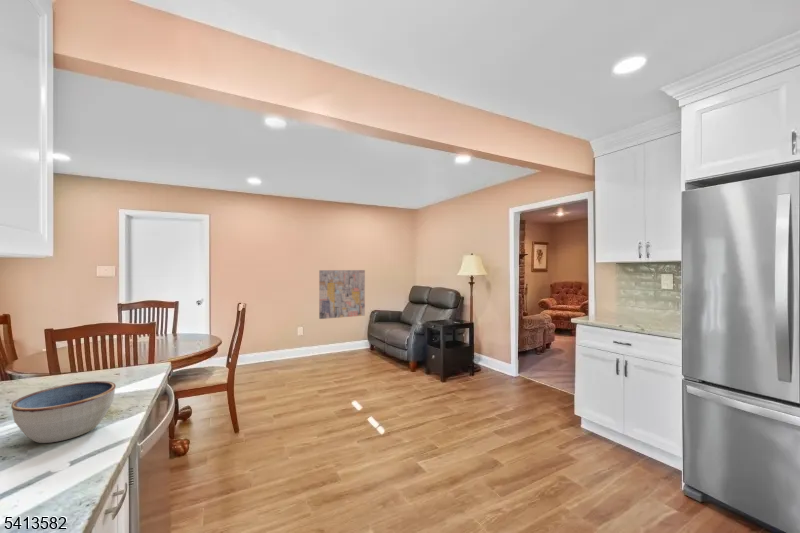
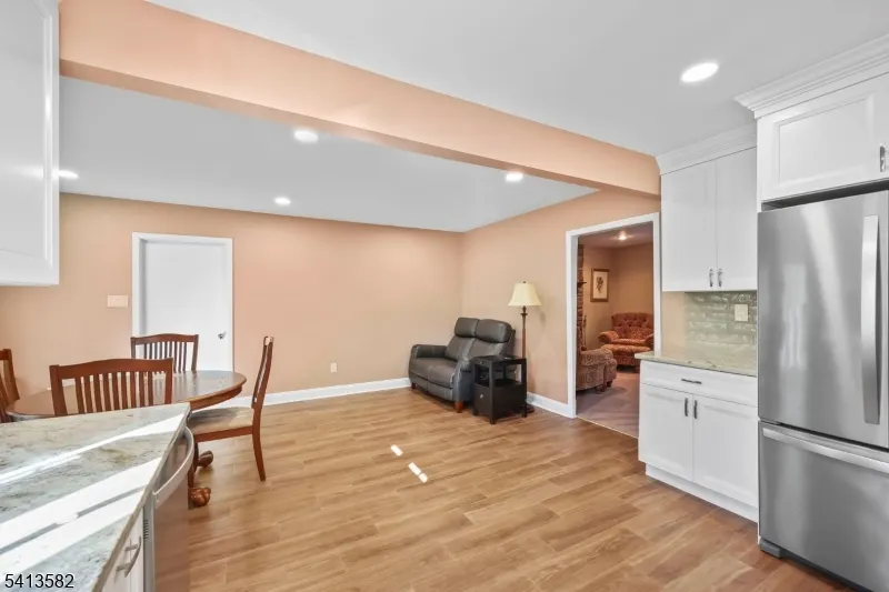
- bowl [10,380,117,444]
- wall art [318,269,366,320]
